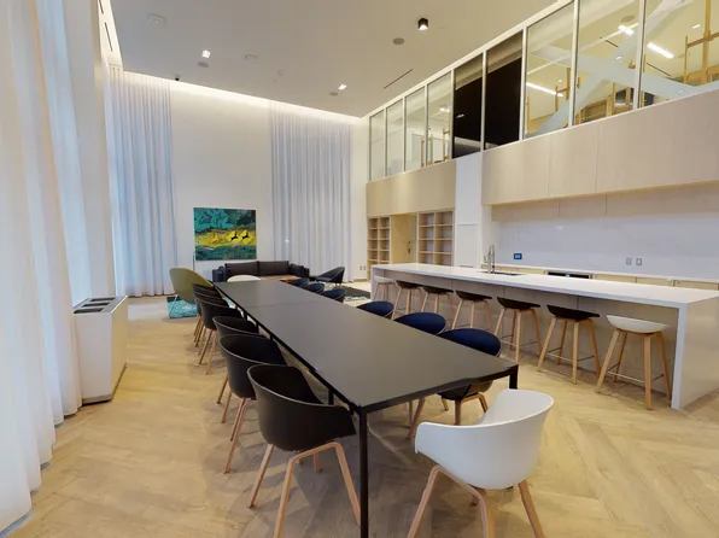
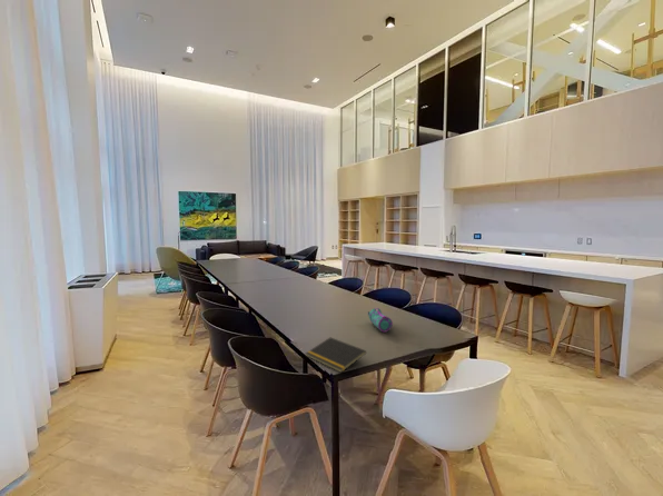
+ pencil case [367,307,394,334]
+ notepad [305,337,367,374]
